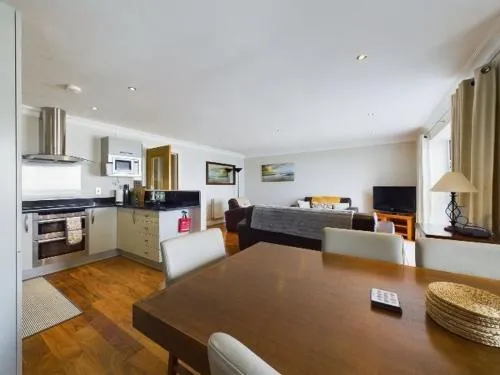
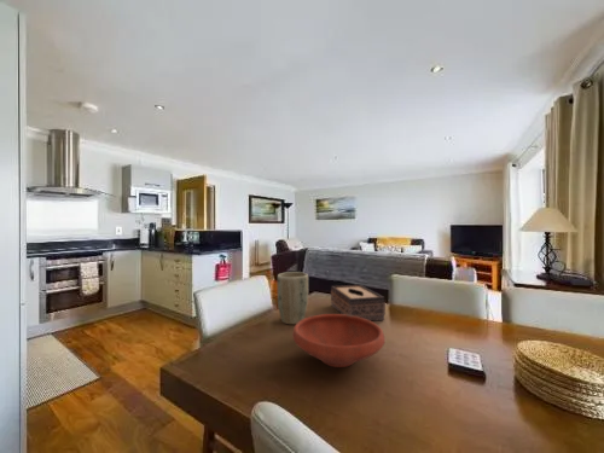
+ bowl [291,313,385,368]
+ plant pot [277,271,309,325]
+ tissue box [330,284,387,323]
